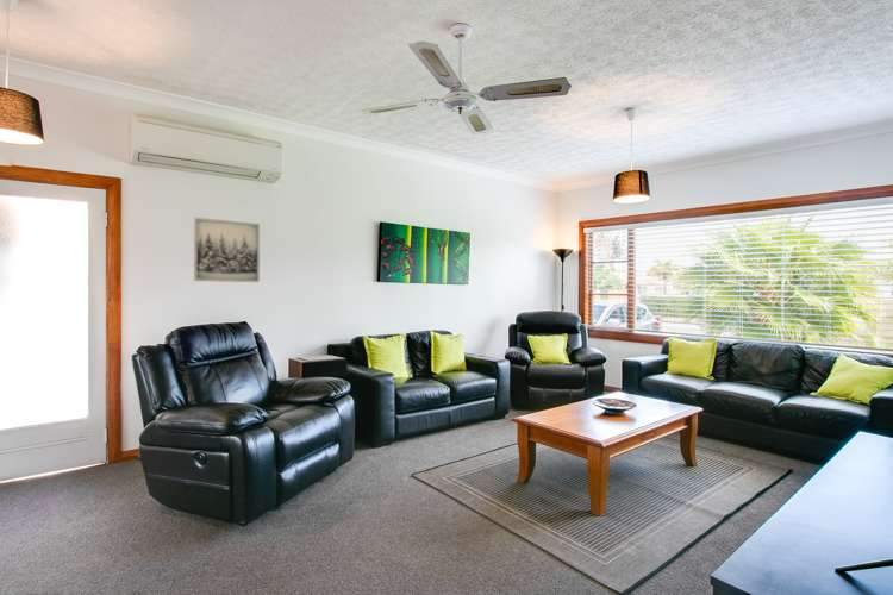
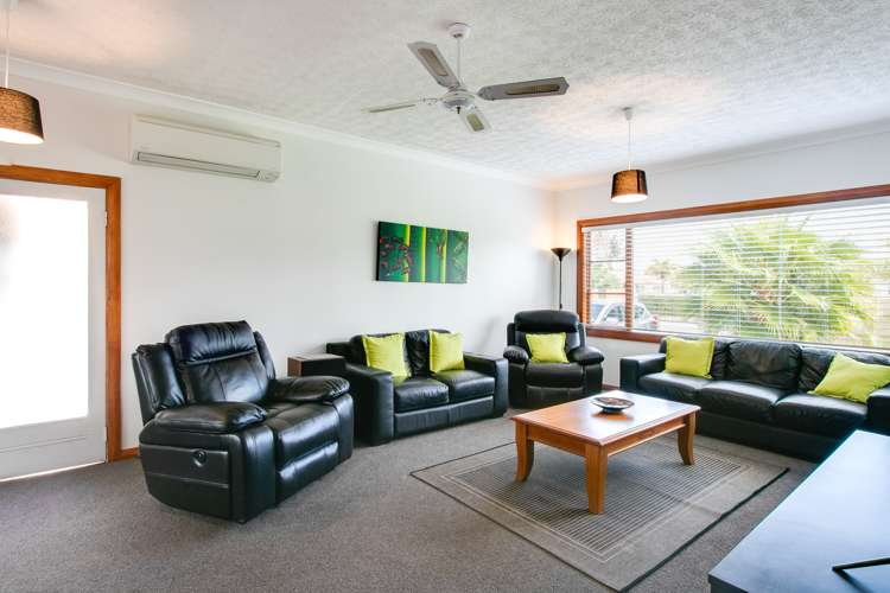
- wall art [193,217,261,283]
